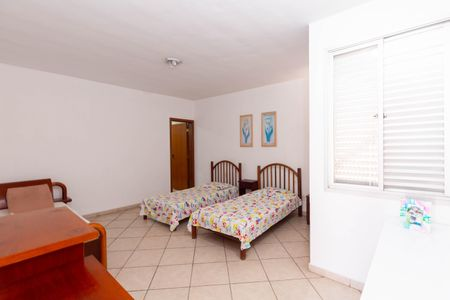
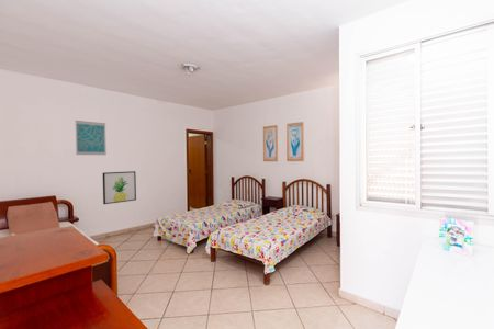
+ wall art [102,170,137,205]
+ wall art [74,120,108,156]
